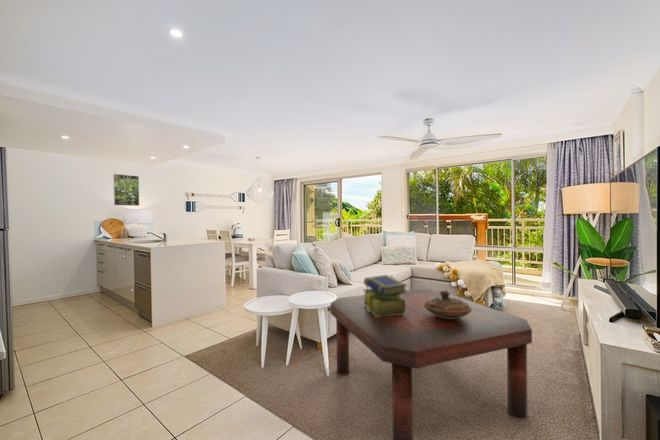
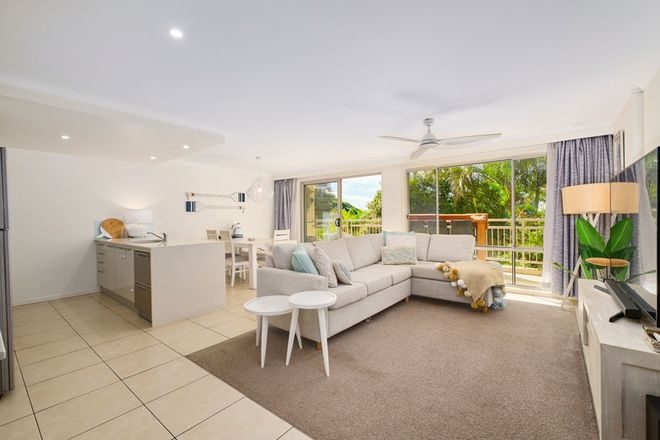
- decorative bowl [424,290,472,319]
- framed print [112,173,140,207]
- stack of books [362,274,408,317]
- coffee table [329,288,533,440]
